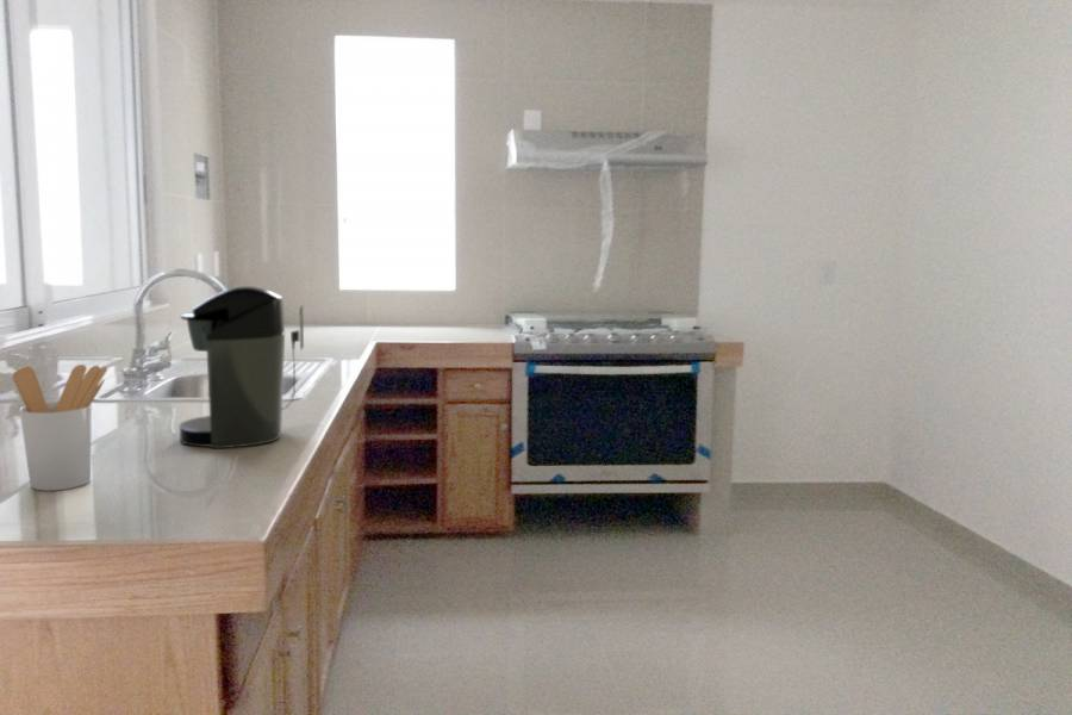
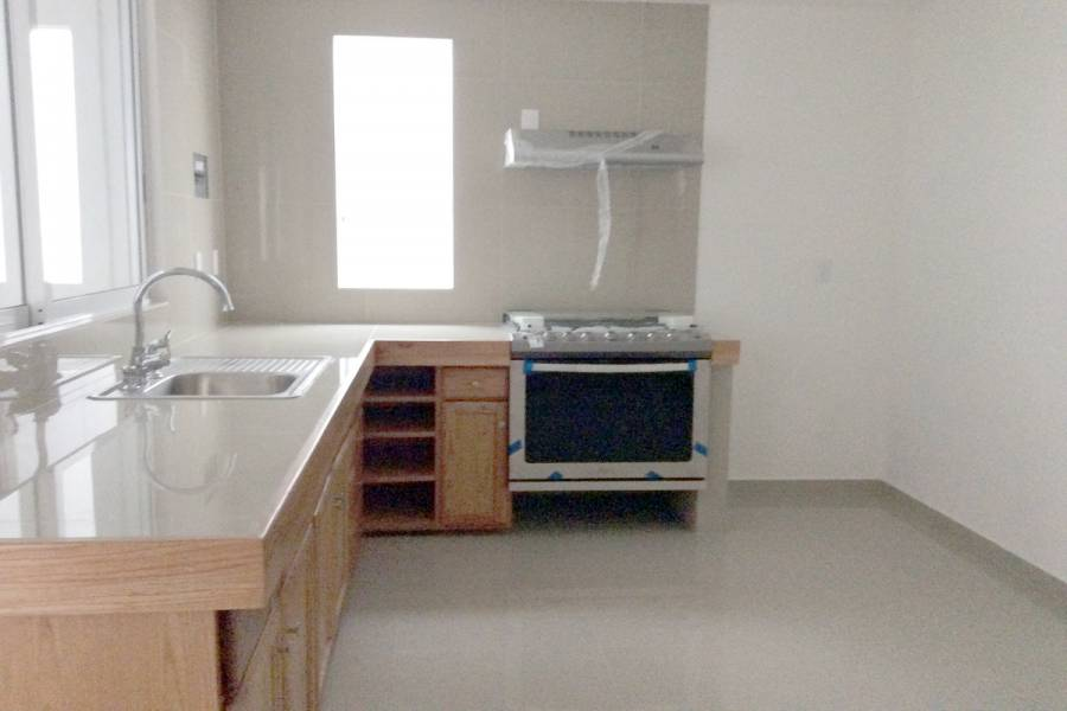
- utensil holder [12,363,108,492]
- coffee maker [179,285,305,449]
